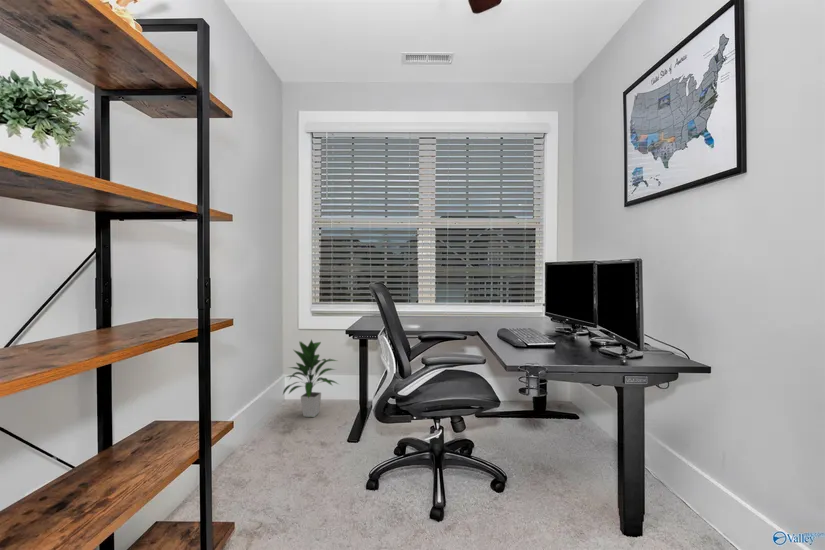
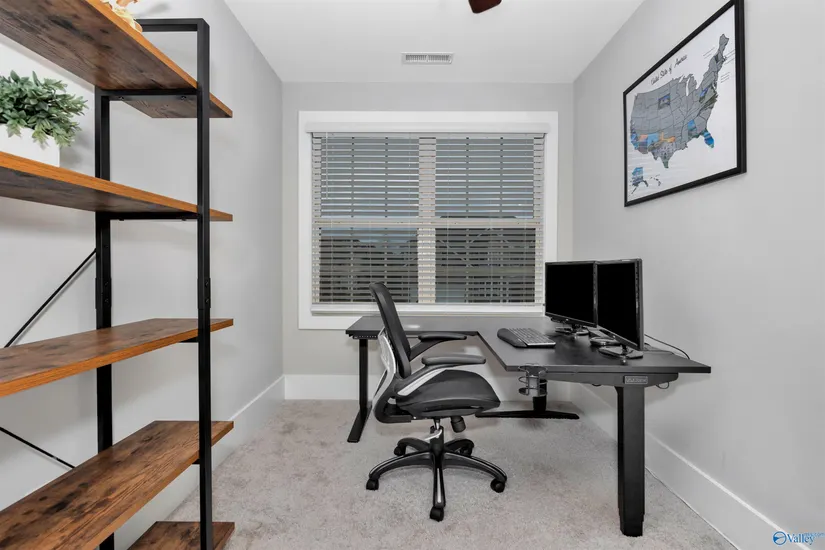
- indoor plant [282,338,341,418]
